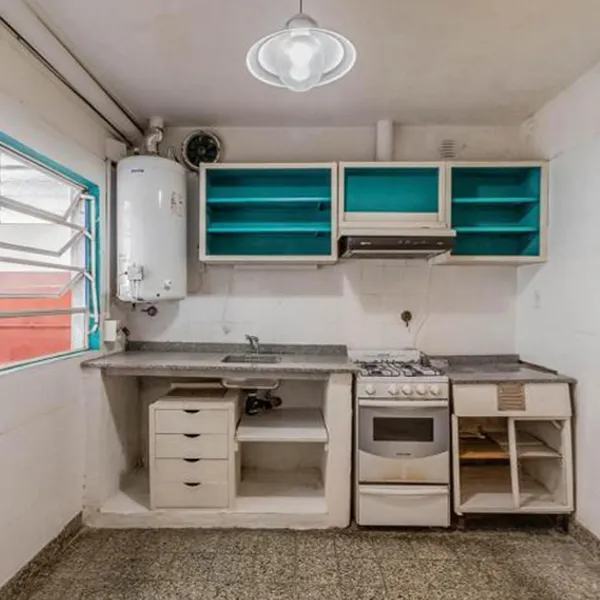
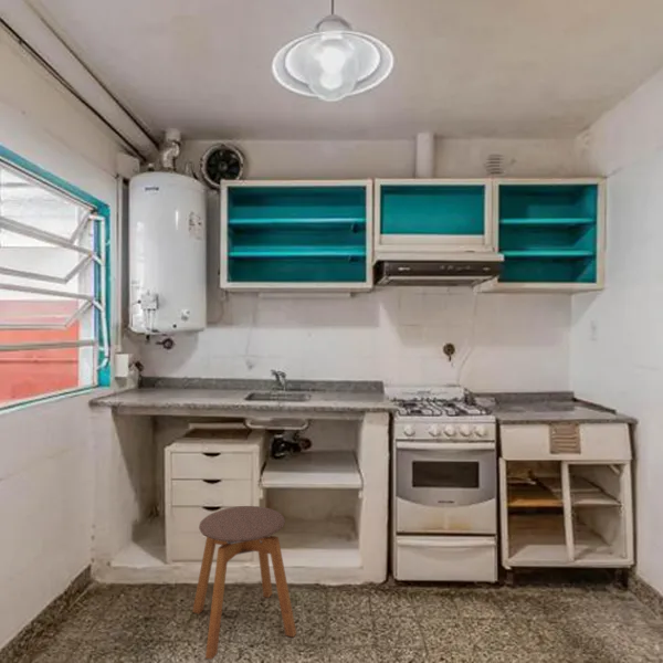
+ stool [191,505,297,661]
